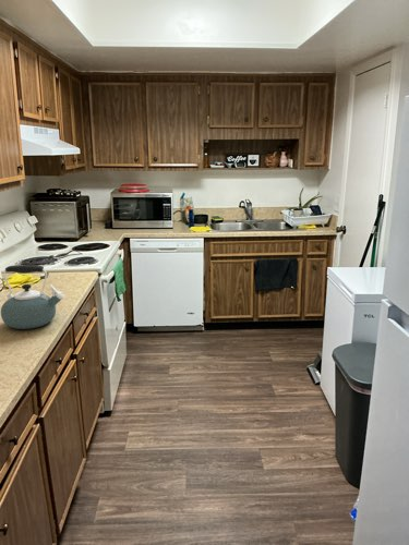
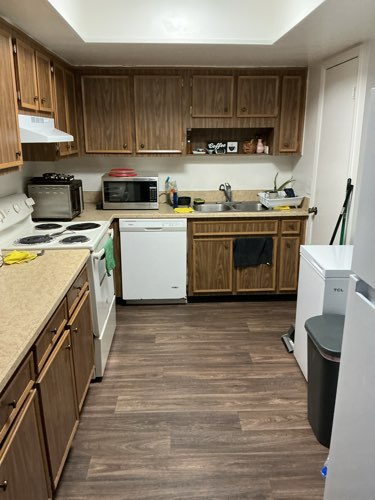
- kettle [0,264,65,330]
